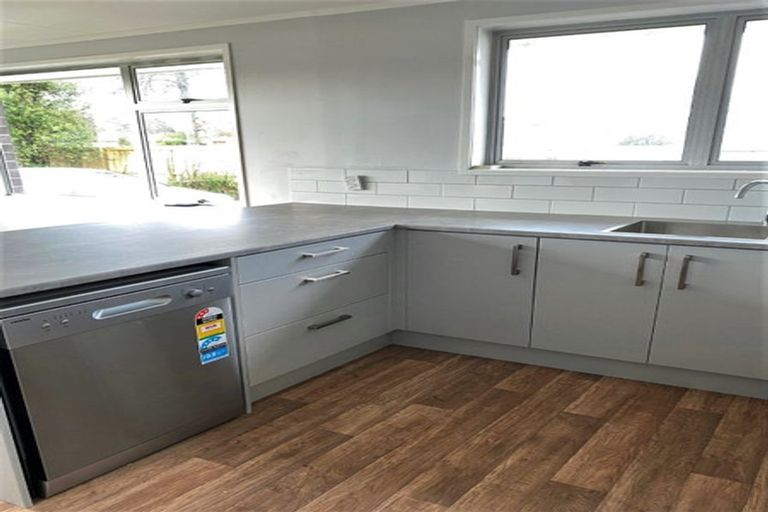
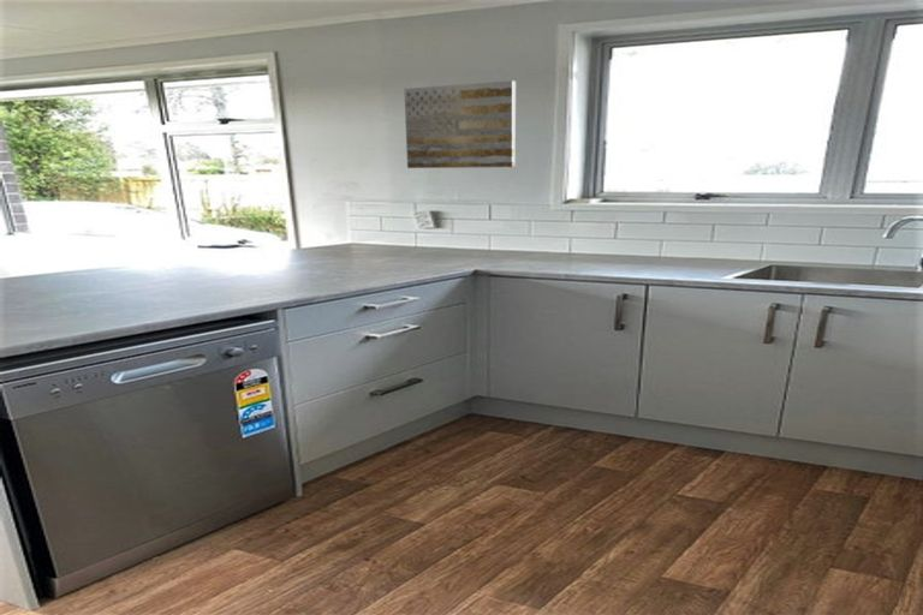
+ wall art [403,79,517,169]
